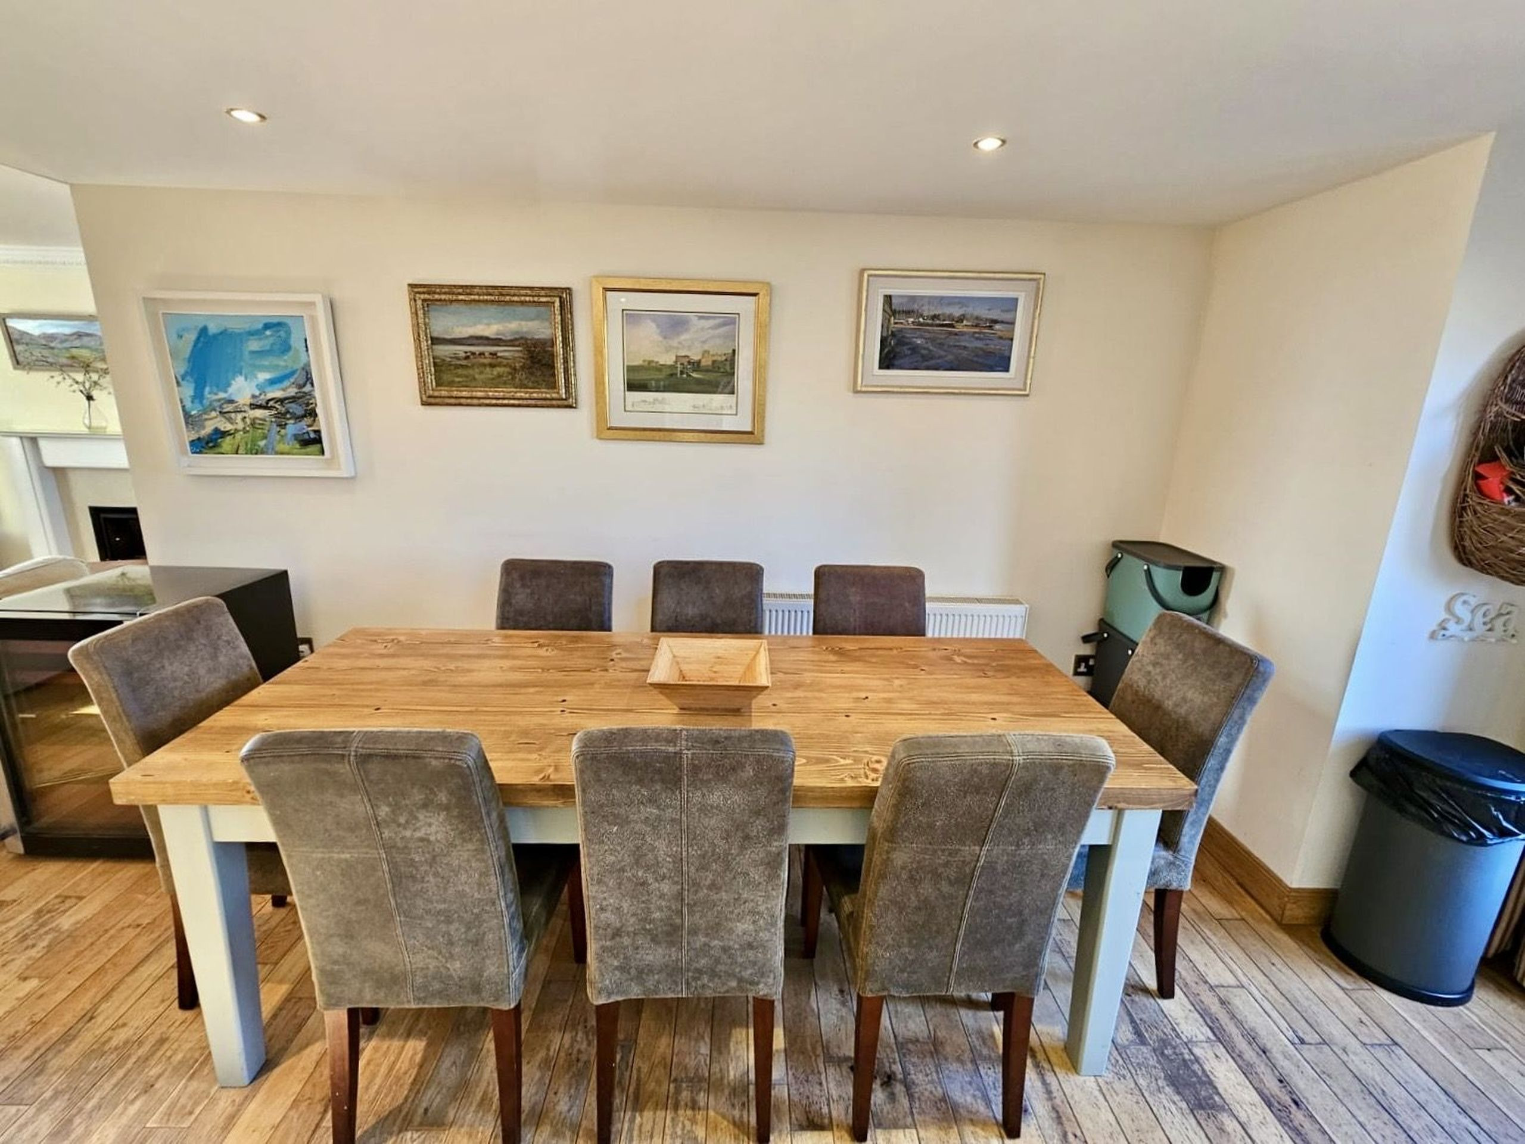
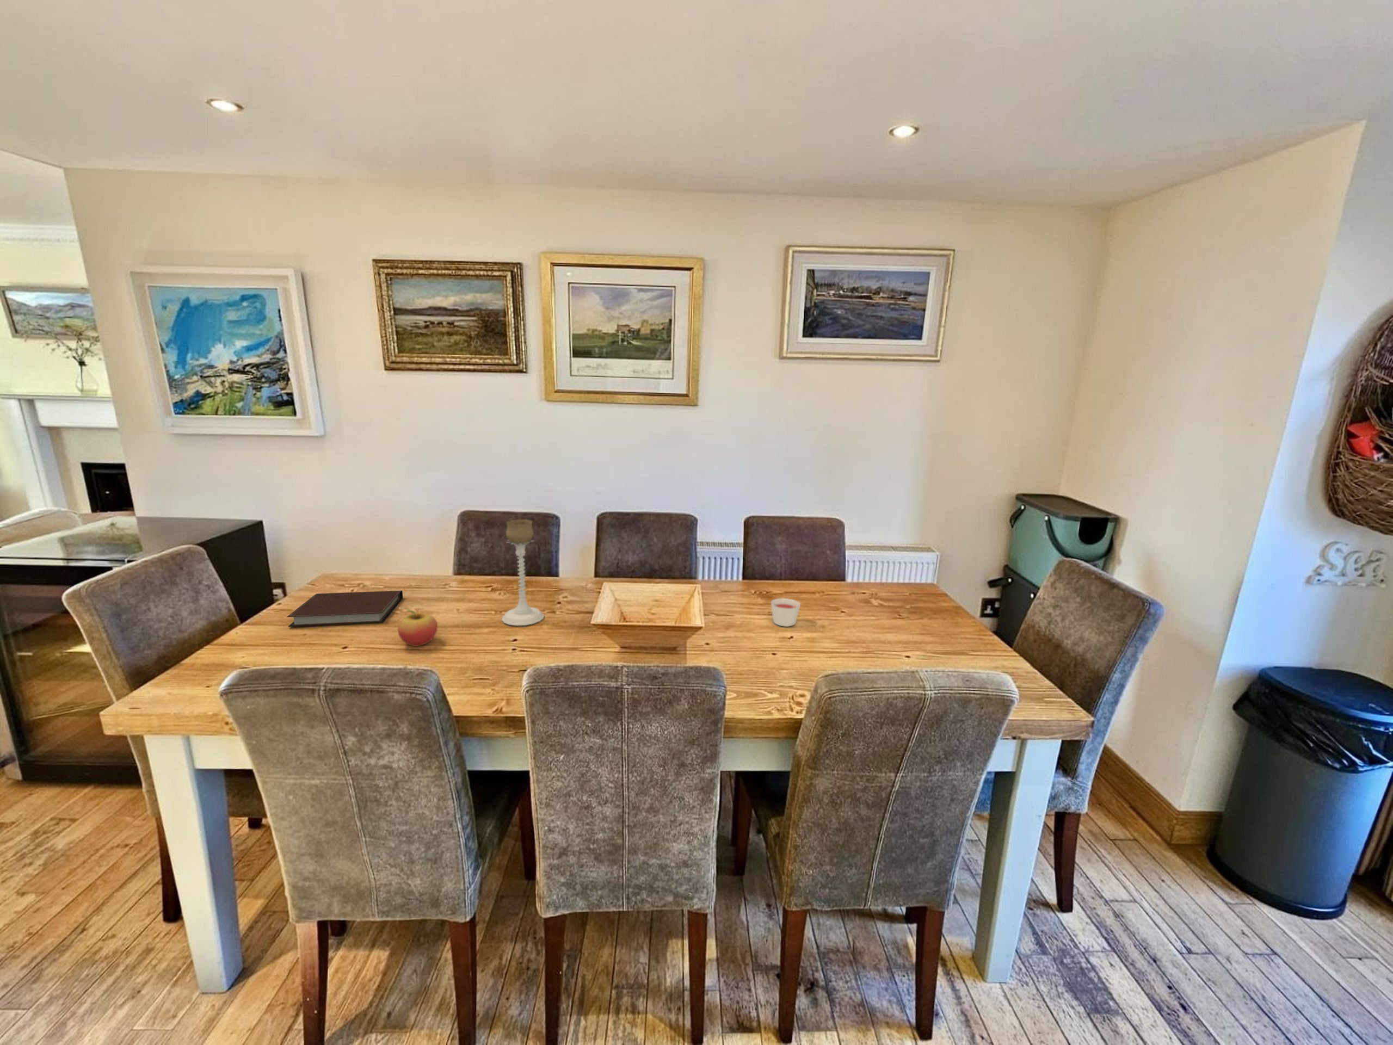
+ candle [771,598,801,627]
+ fruit [397,608,438,647]
+ candle holder [502,518,544,626]
+ notebook [287,591,403,627]
